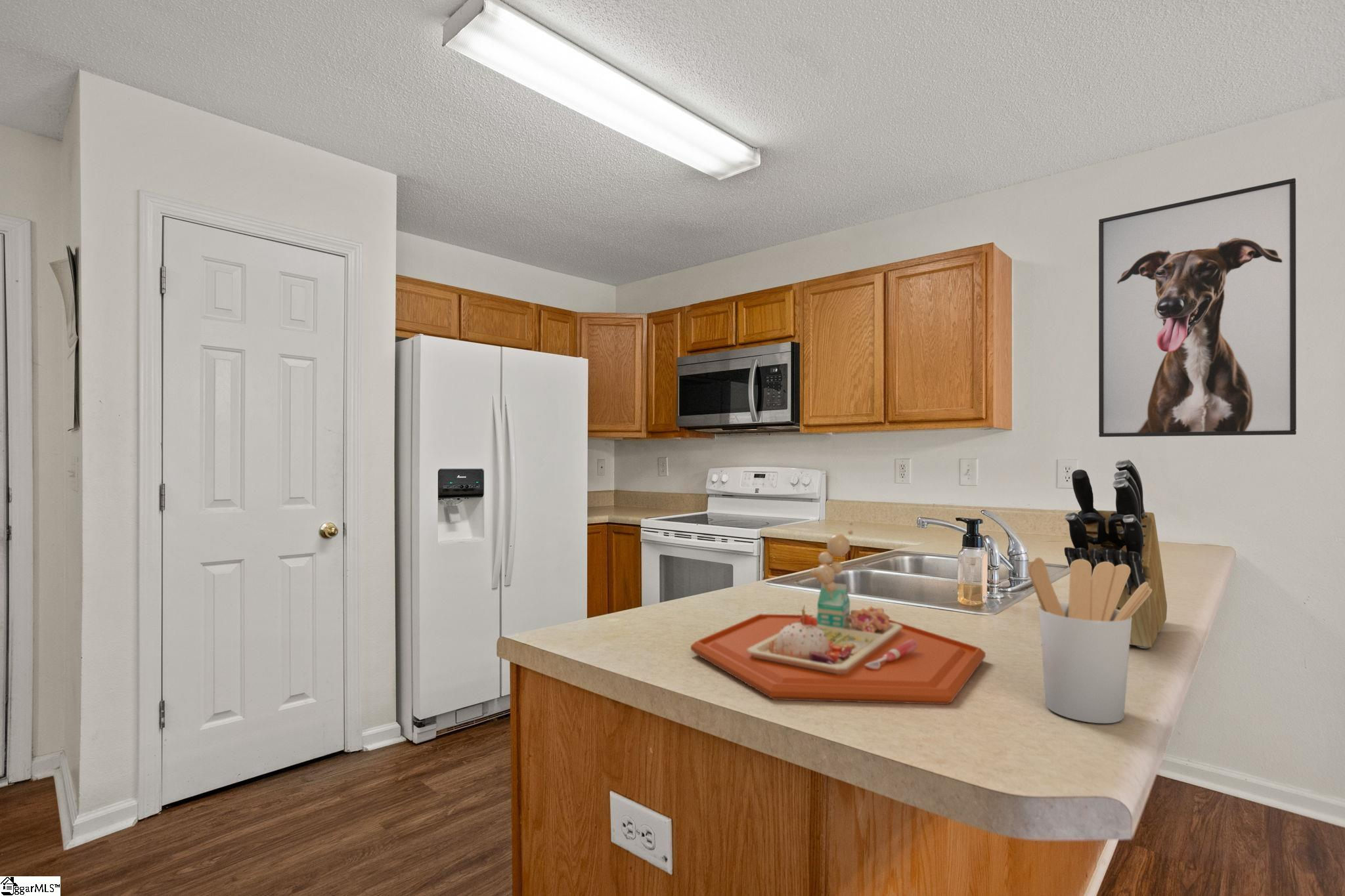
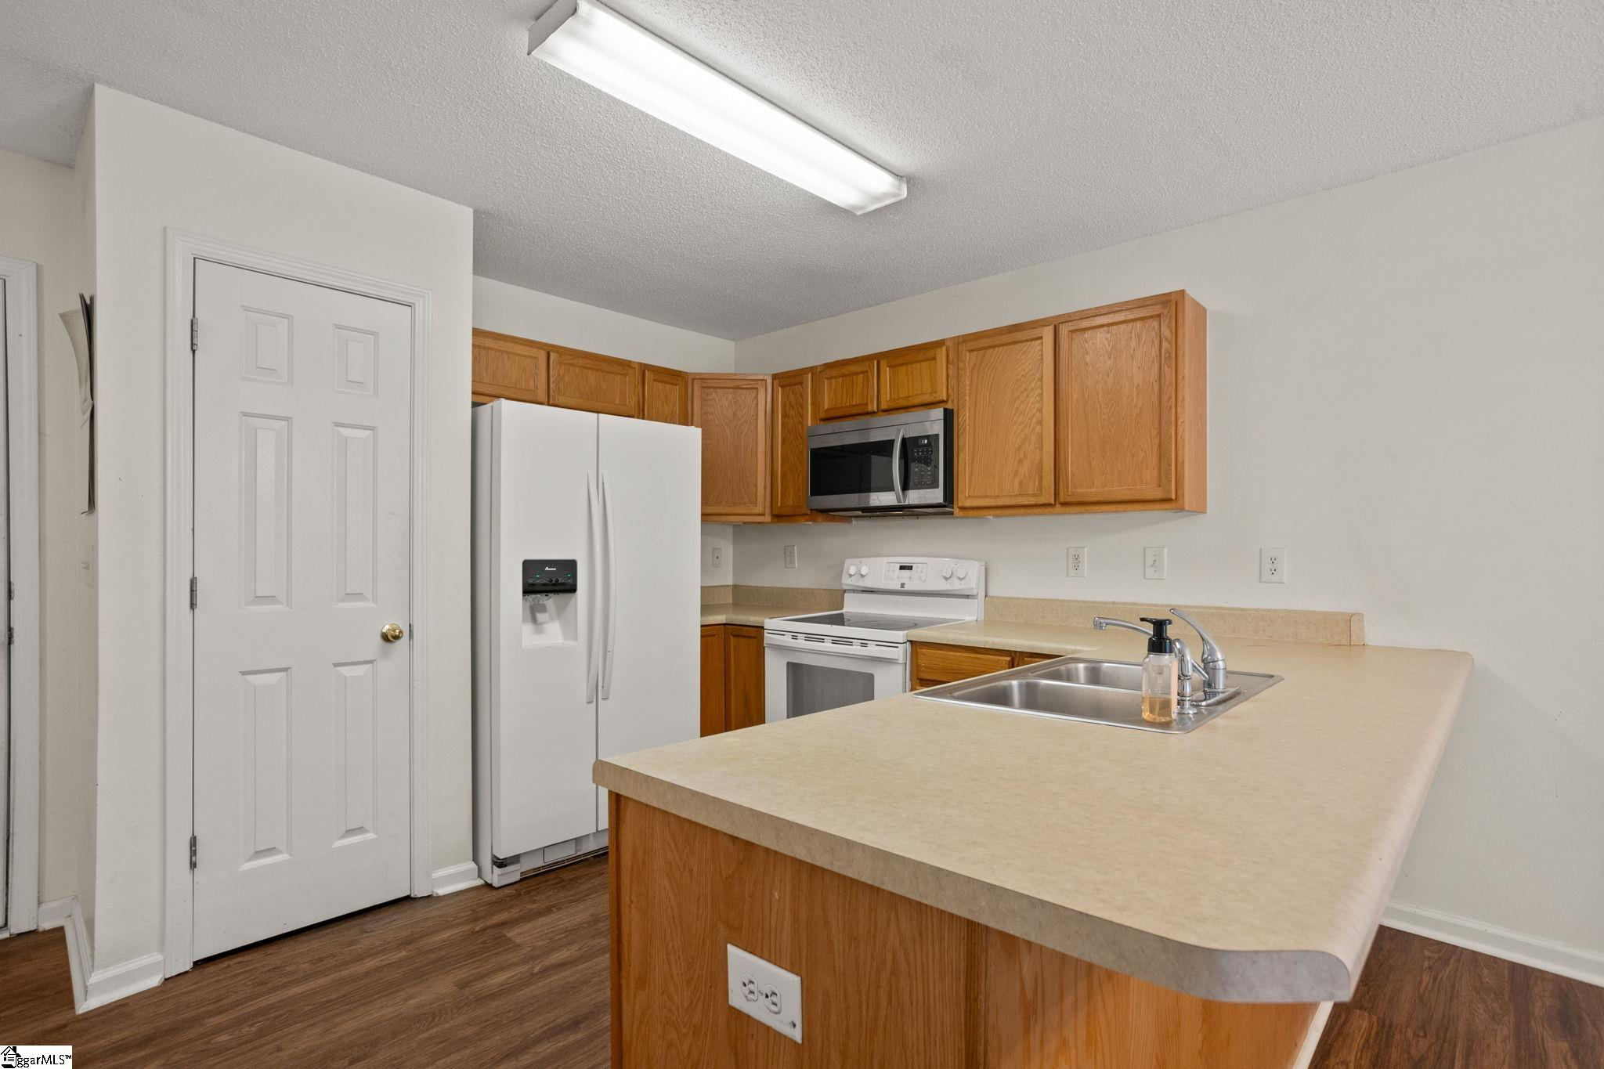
- utensil holder [1027,557,1152,724]
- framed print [1098,177,1297,438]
- food tray [690,521,986,705]
- knife block [1064,458,1168,649]
